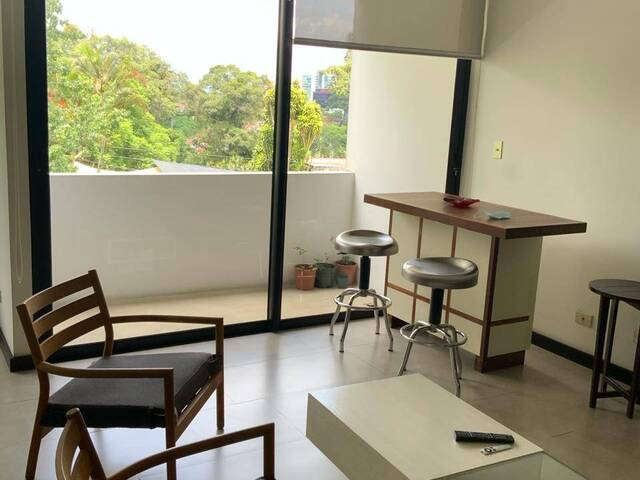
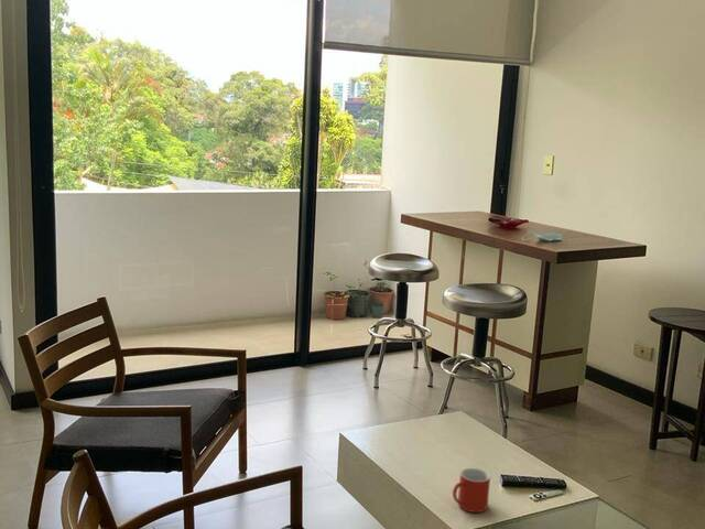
+ mug [452,467,491,514]
